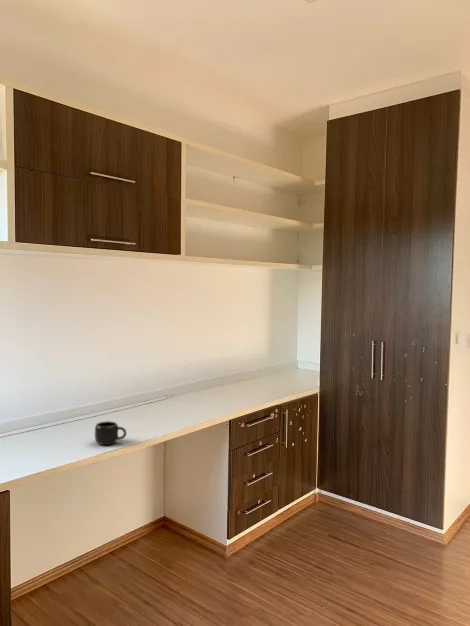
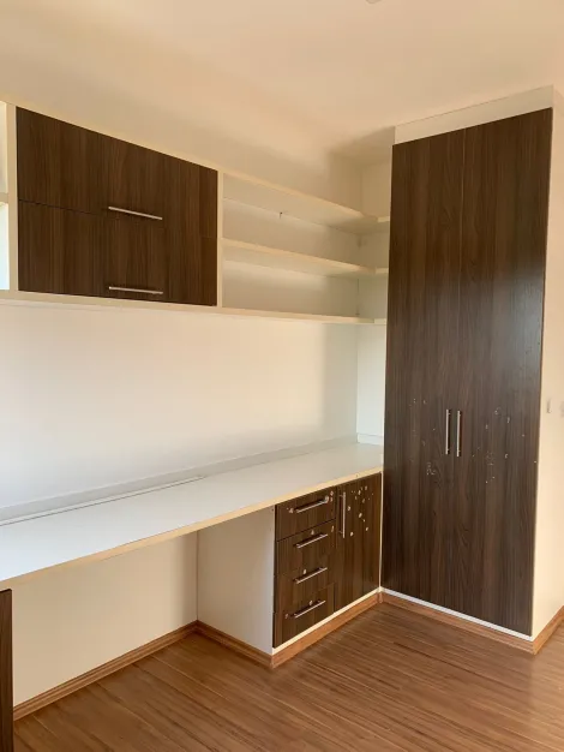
- mug [94,420,127,446]
